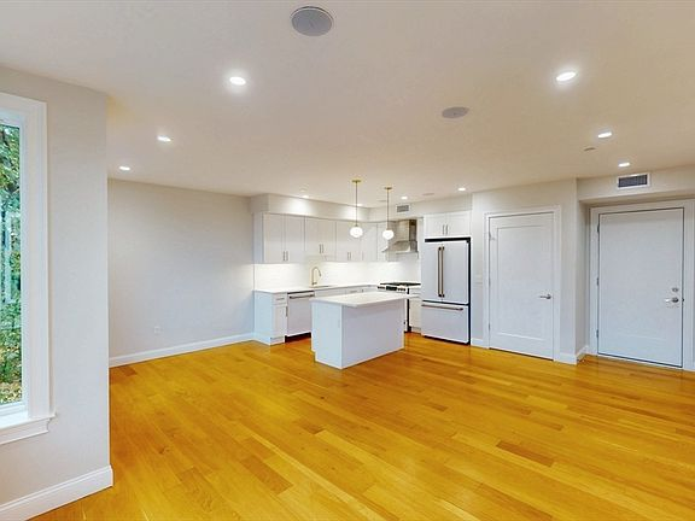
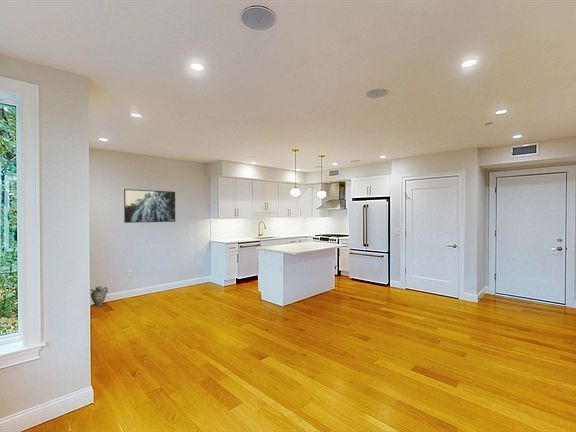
+ ceramic jug [90,285,109,307]
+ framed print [123,188,176,224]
